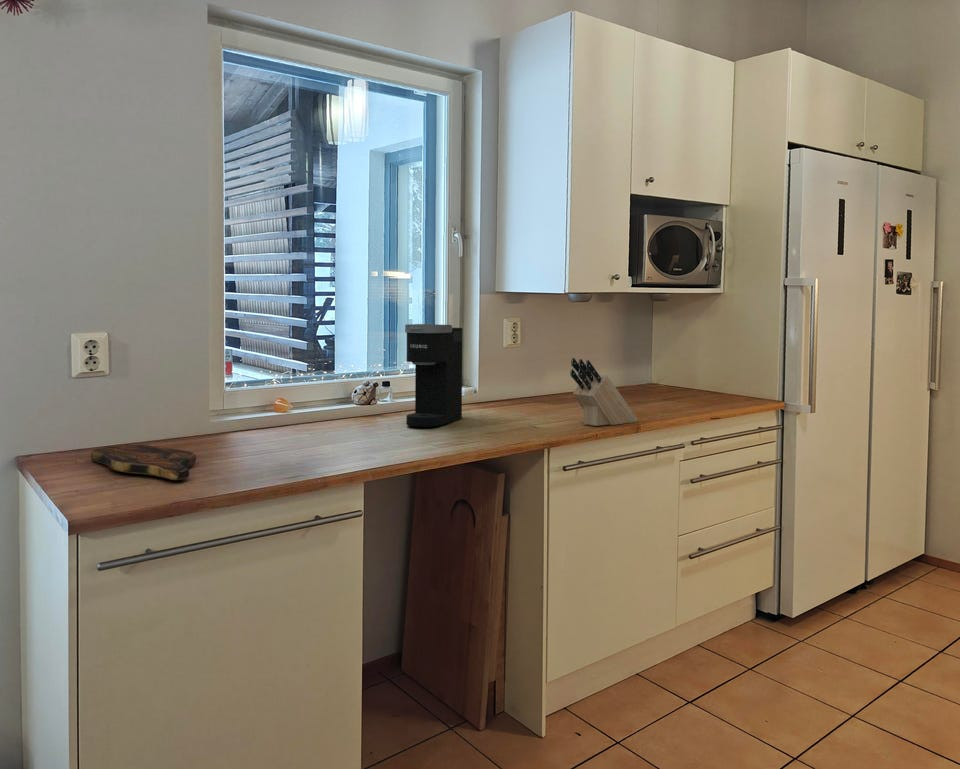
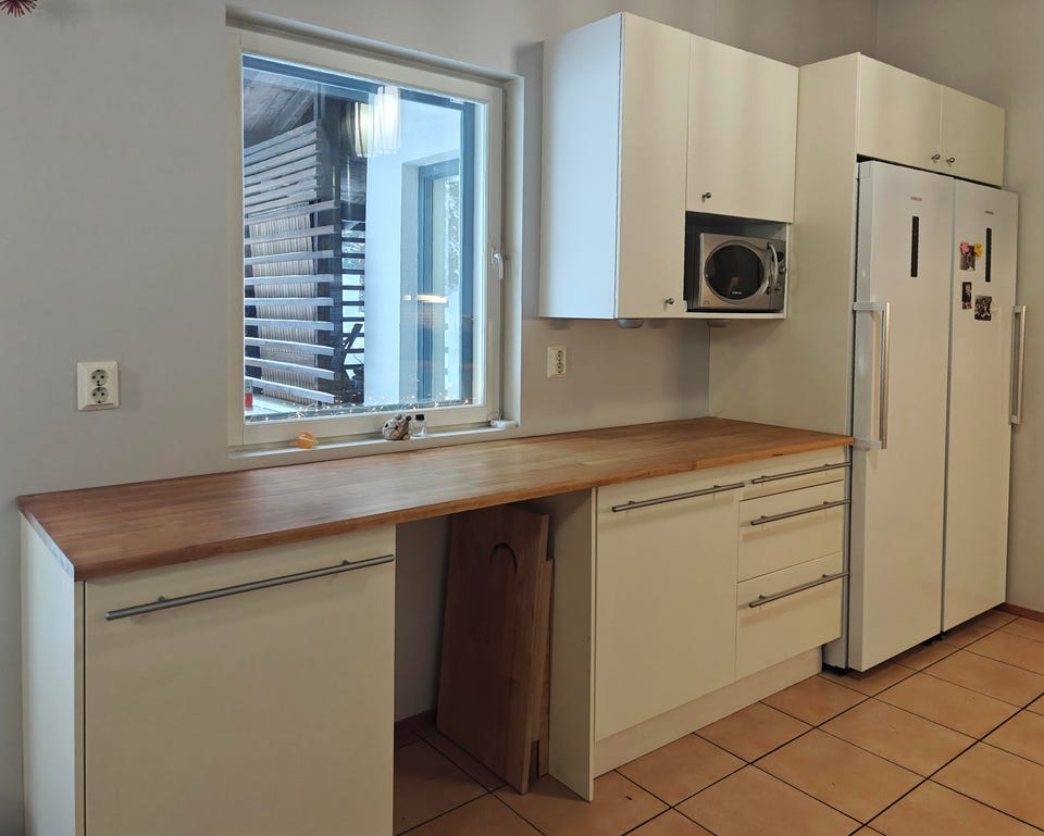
- coffee maker [404,323,463,428]
- cutting board [90,444,197,481]
- knife block [569,357,639,427]
